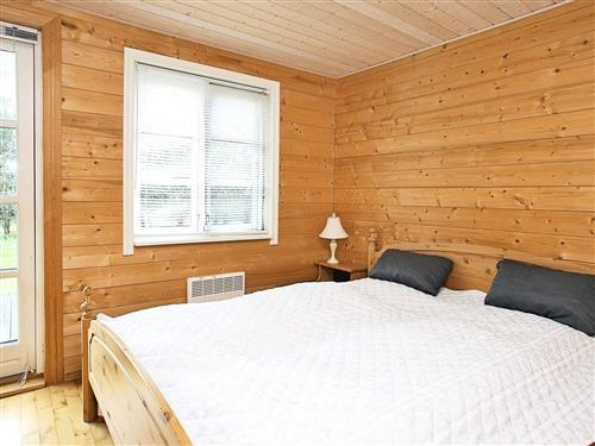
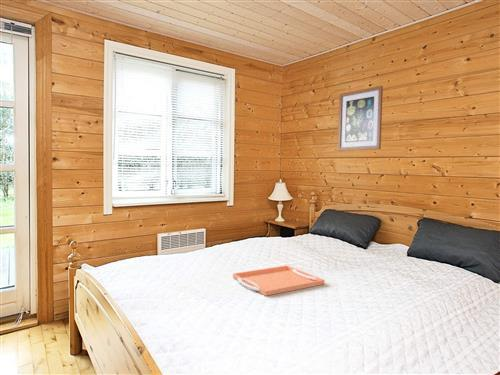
+ serving tray [232,264,325,297]
+ wall art [337,85,384,152]
